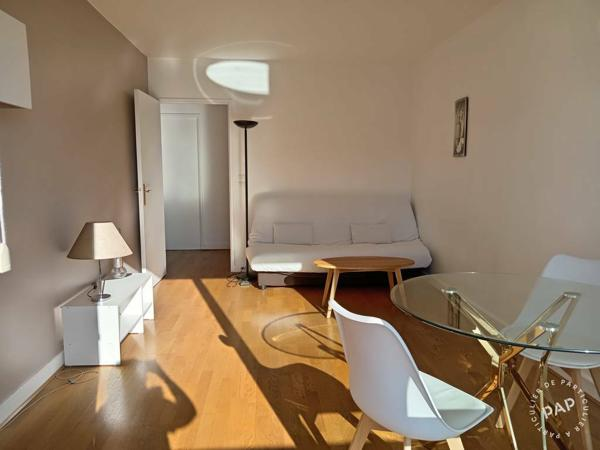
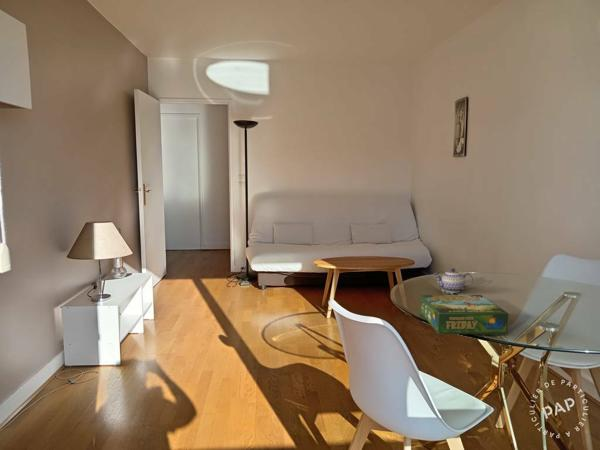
+ board game [419,294,509,336]
+ teapot [433,267,474,293]
